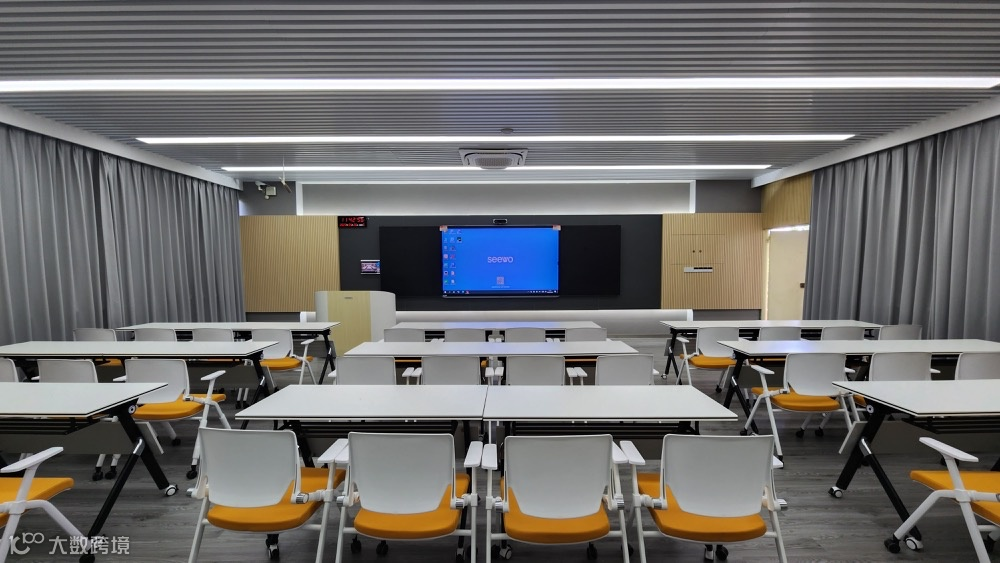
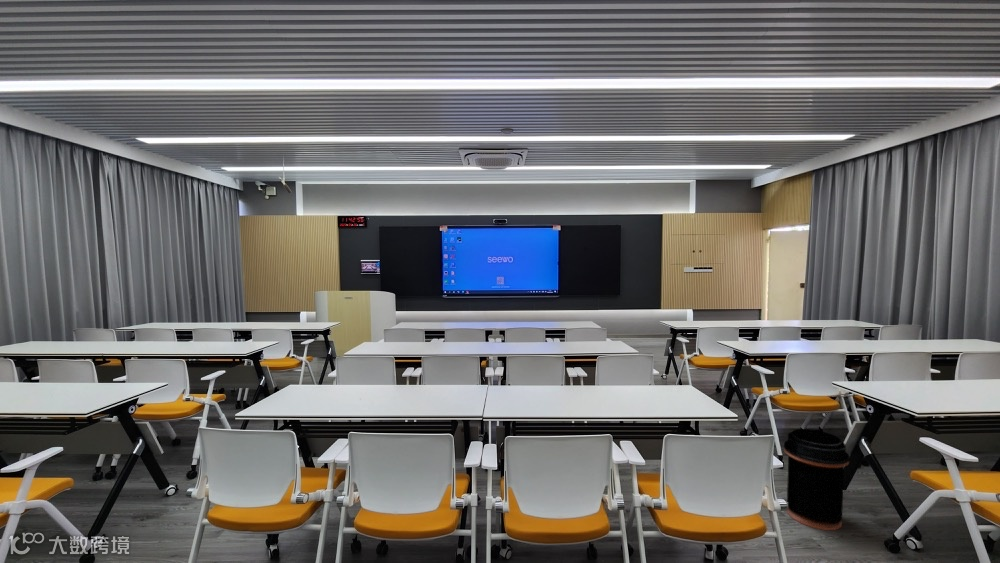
+ trash can [783,428,850,531]
